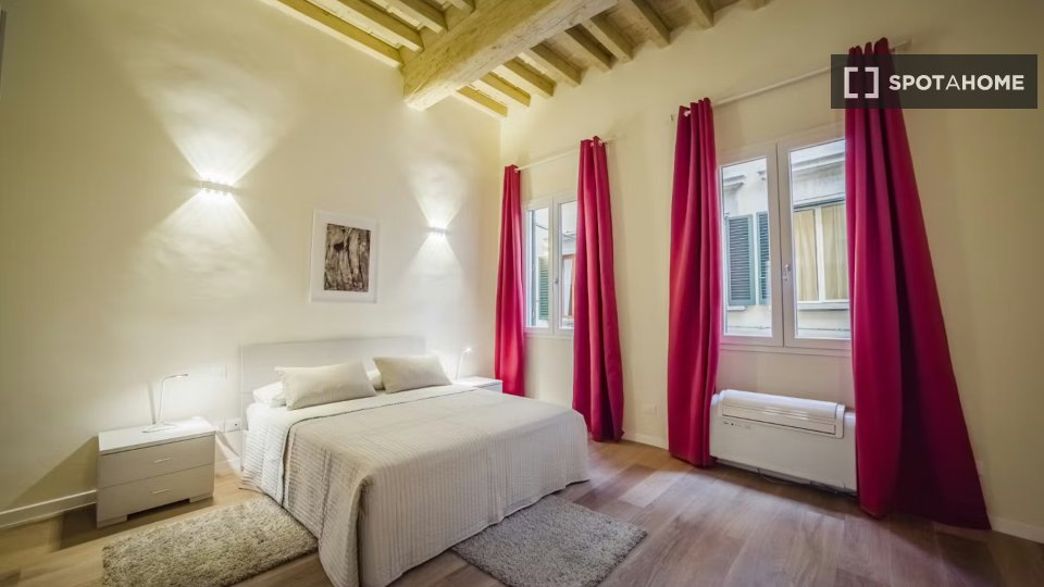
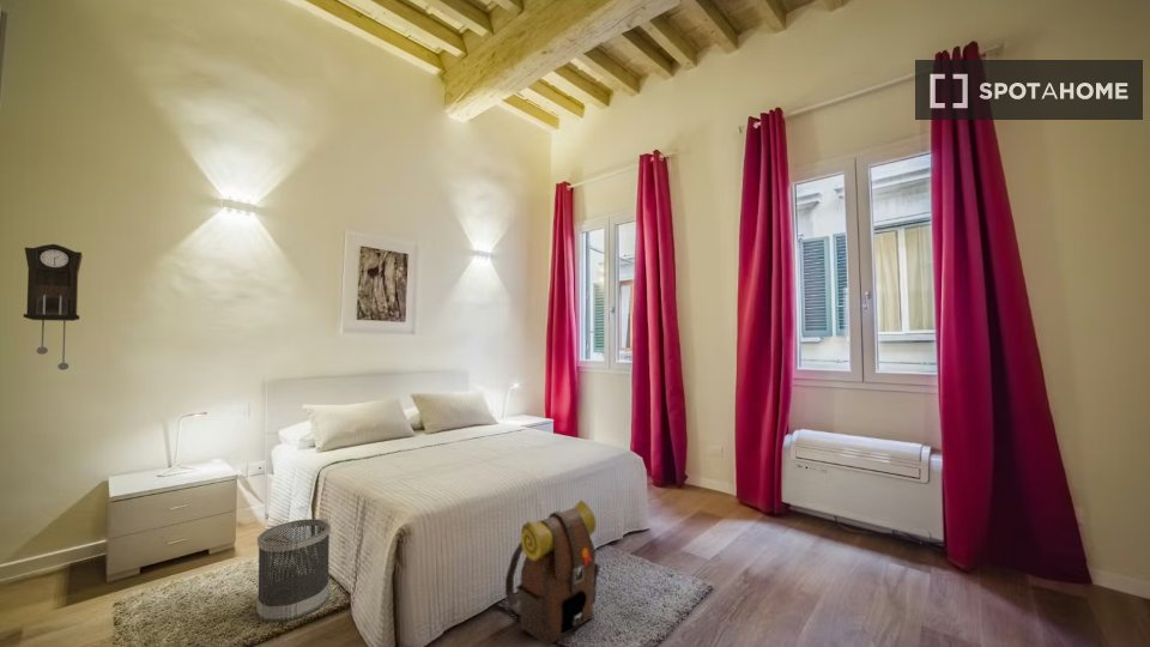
+ pendulum clock [23,243,84,371]
+ backpack [504,500,601,647]
+ wastebasket [255,518,332,623]
